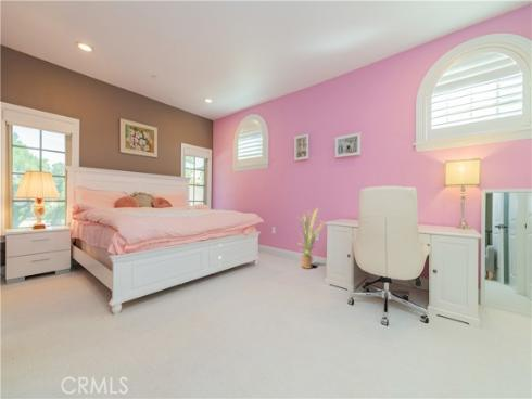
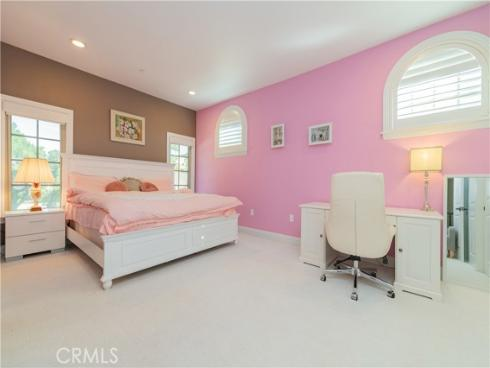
- house plant [295,207,325,270]
